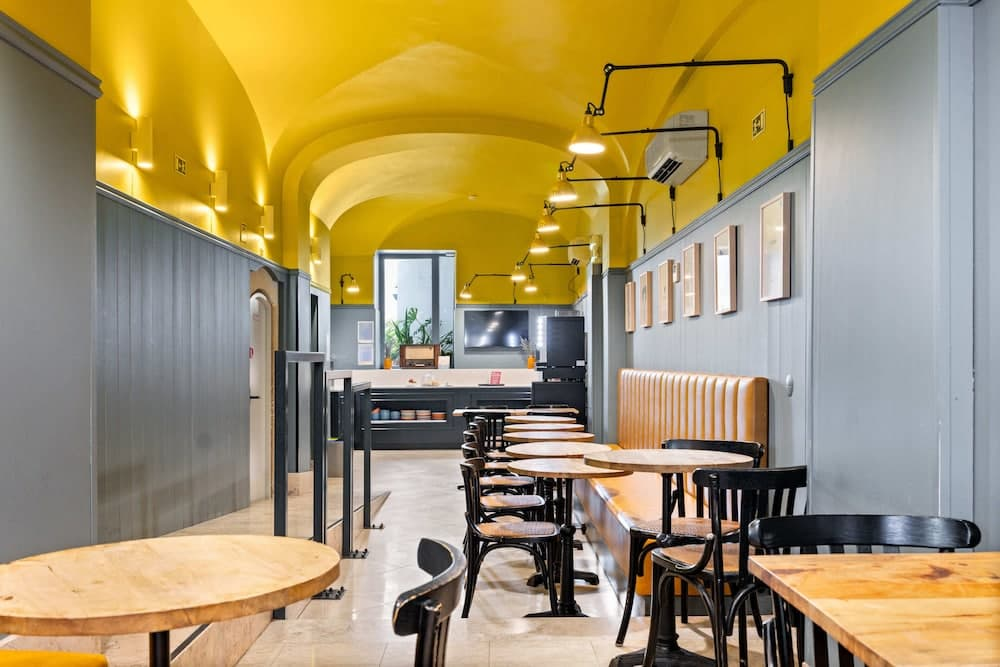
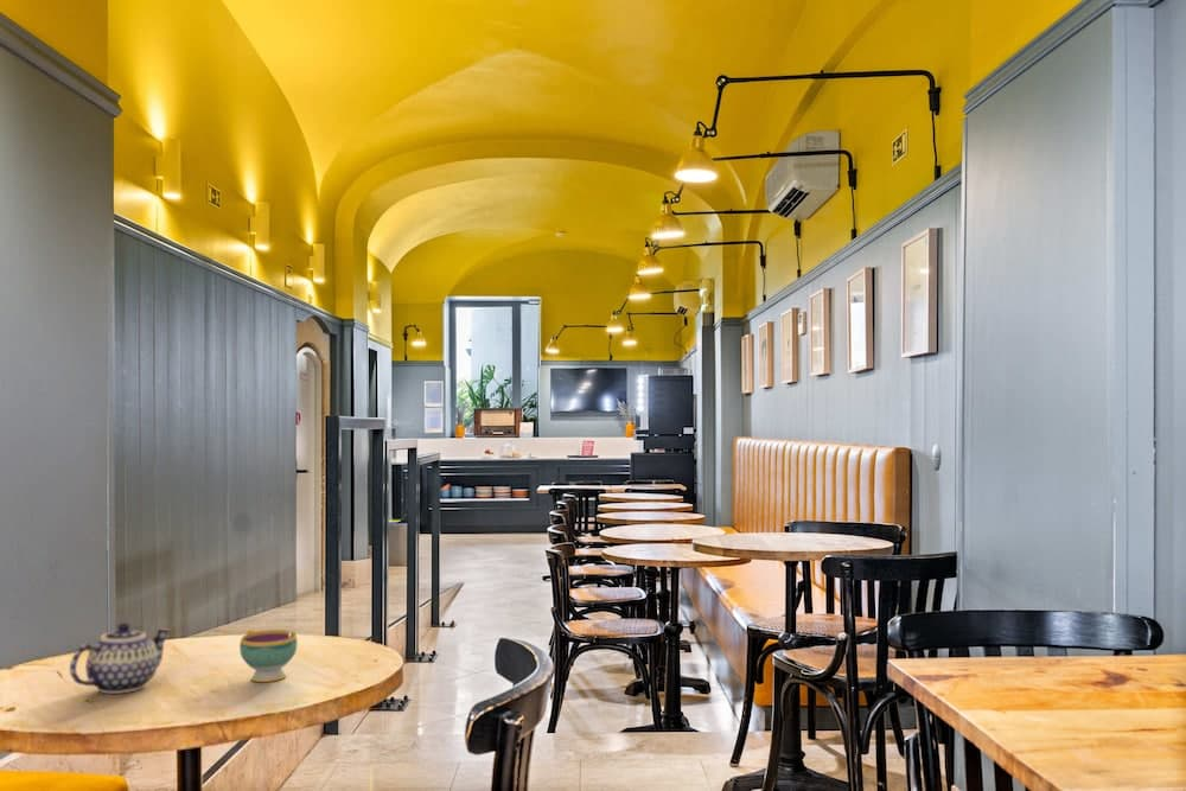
+ teacup [238,629,299,683]
+ teapot [69,621,172,695]
